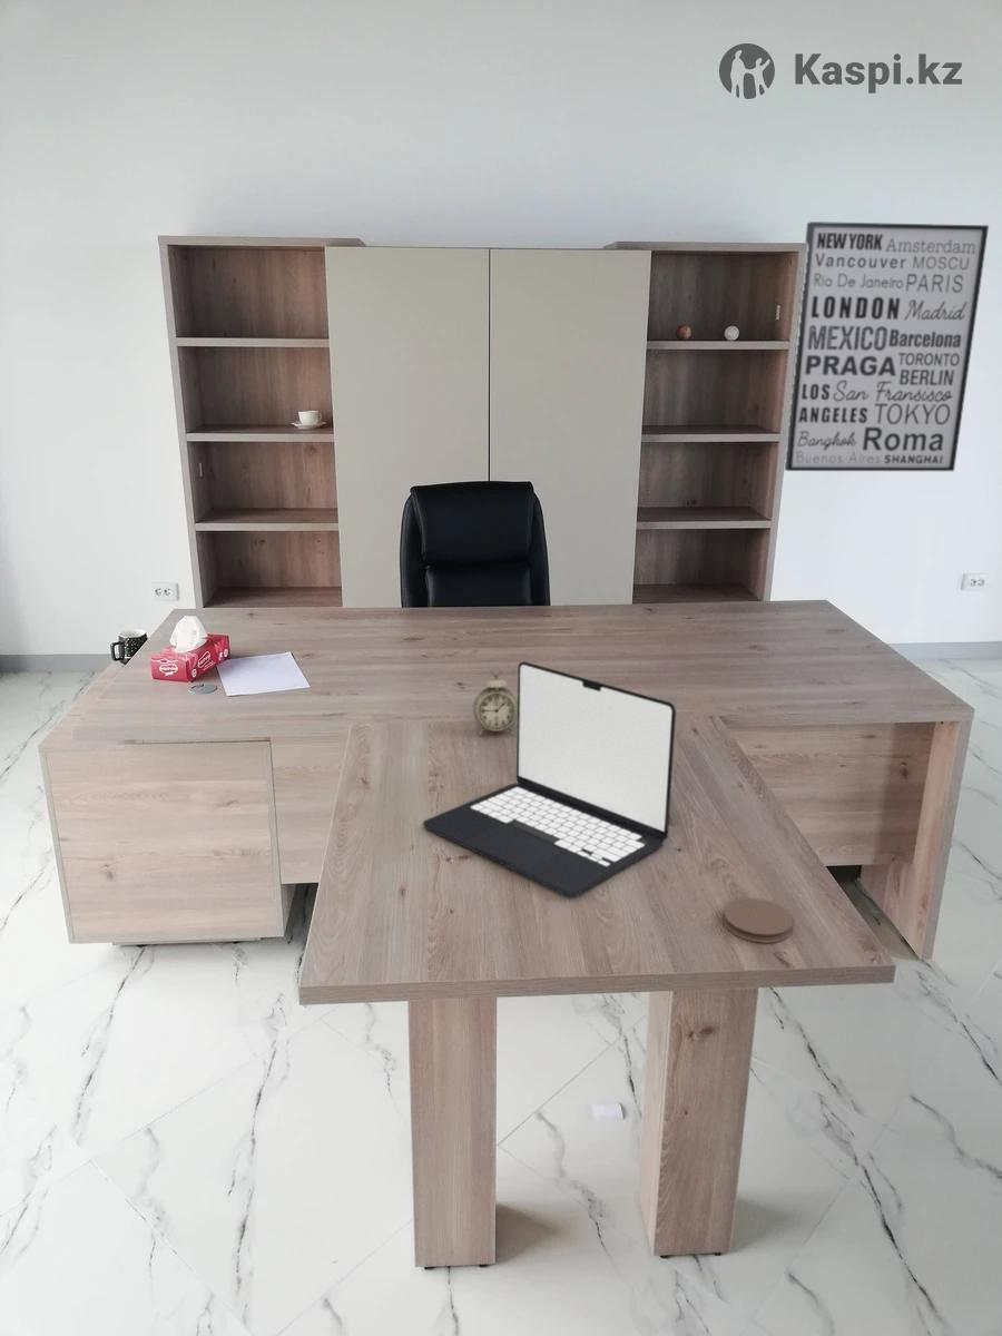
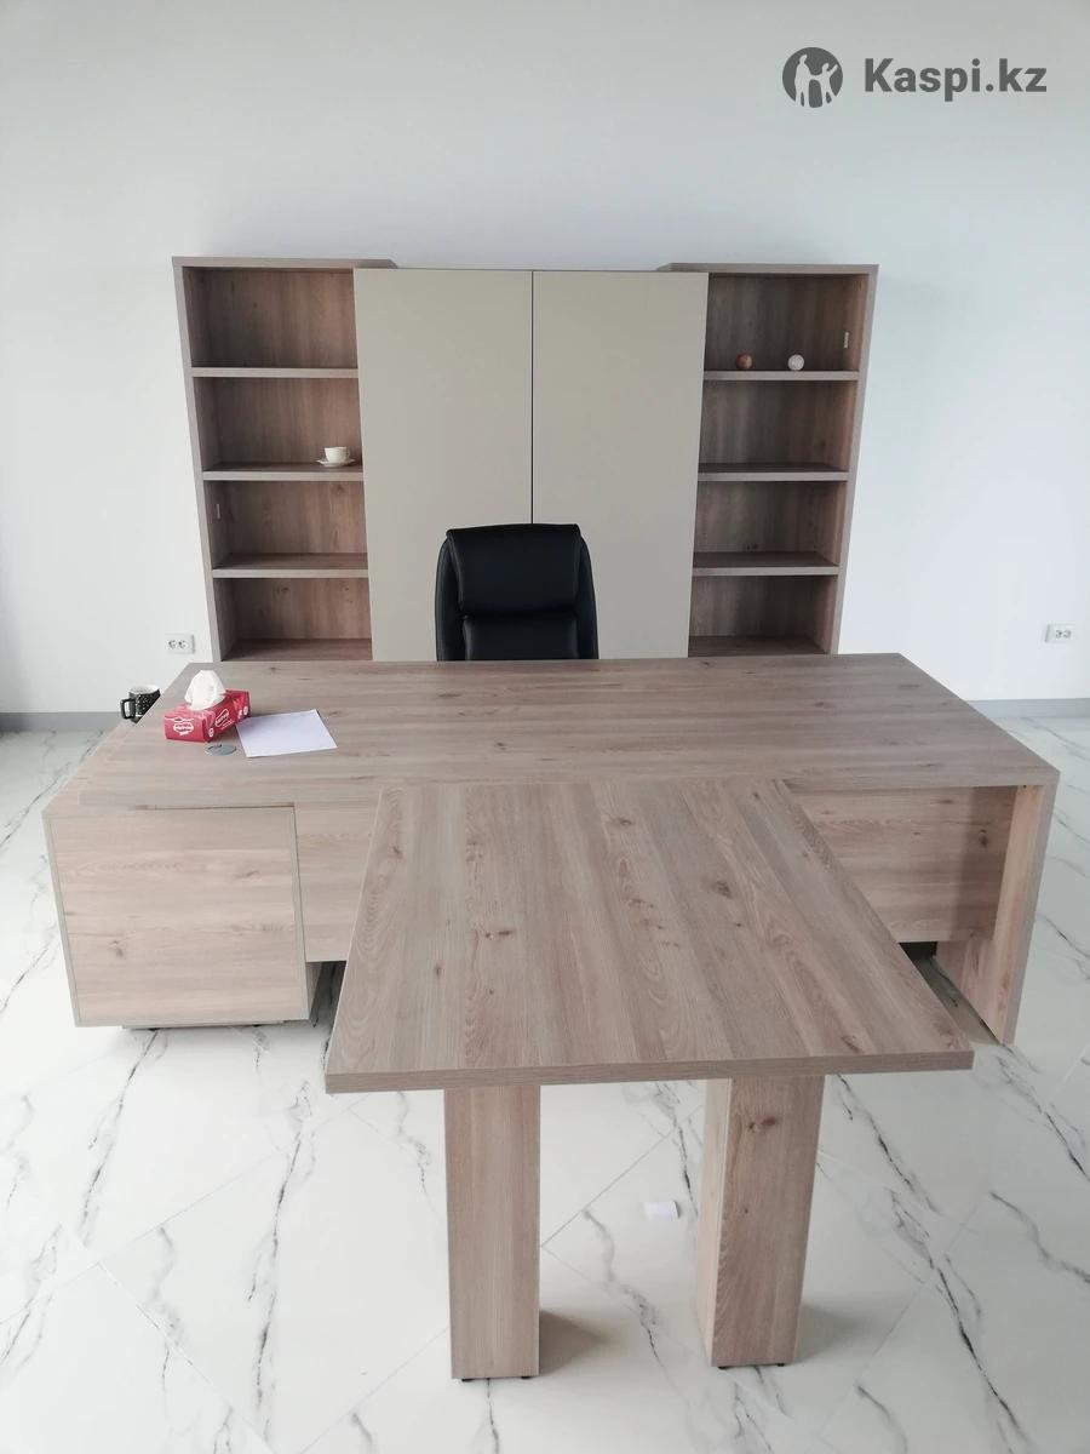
- laptop [422,660,677,896]
- coaster [723,897,795,944]
- alarm clock [472,666,518,737]
- wall art [784,220,990,472]
